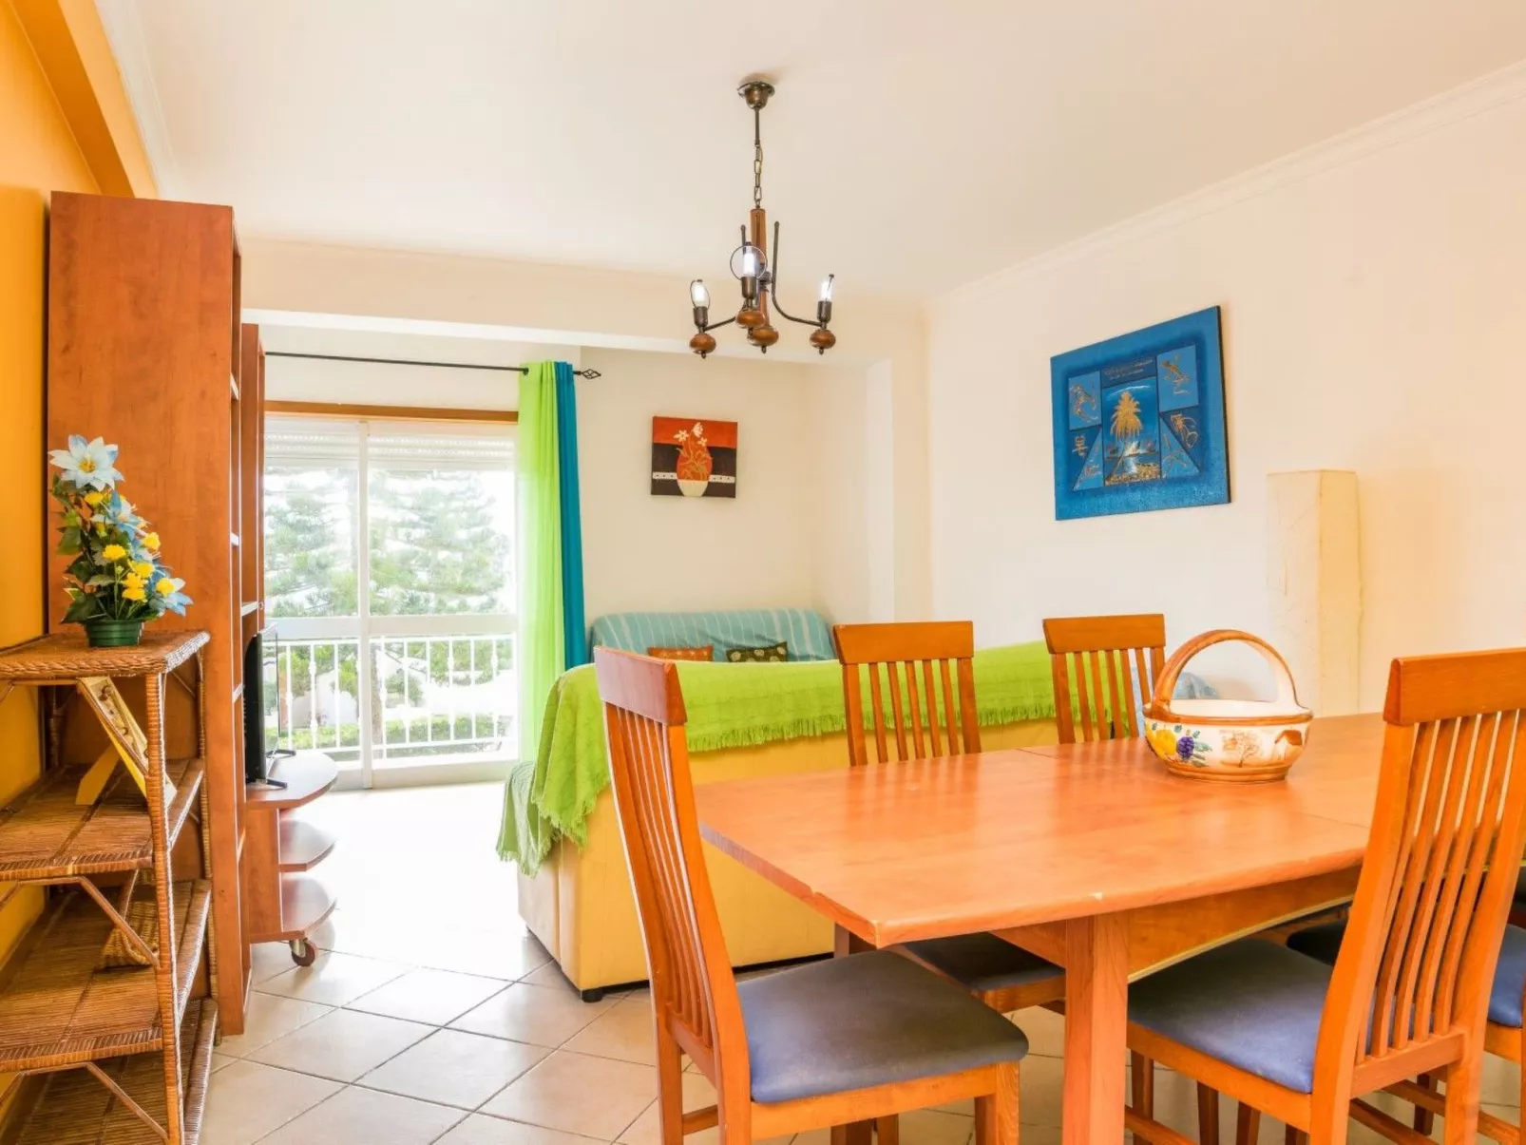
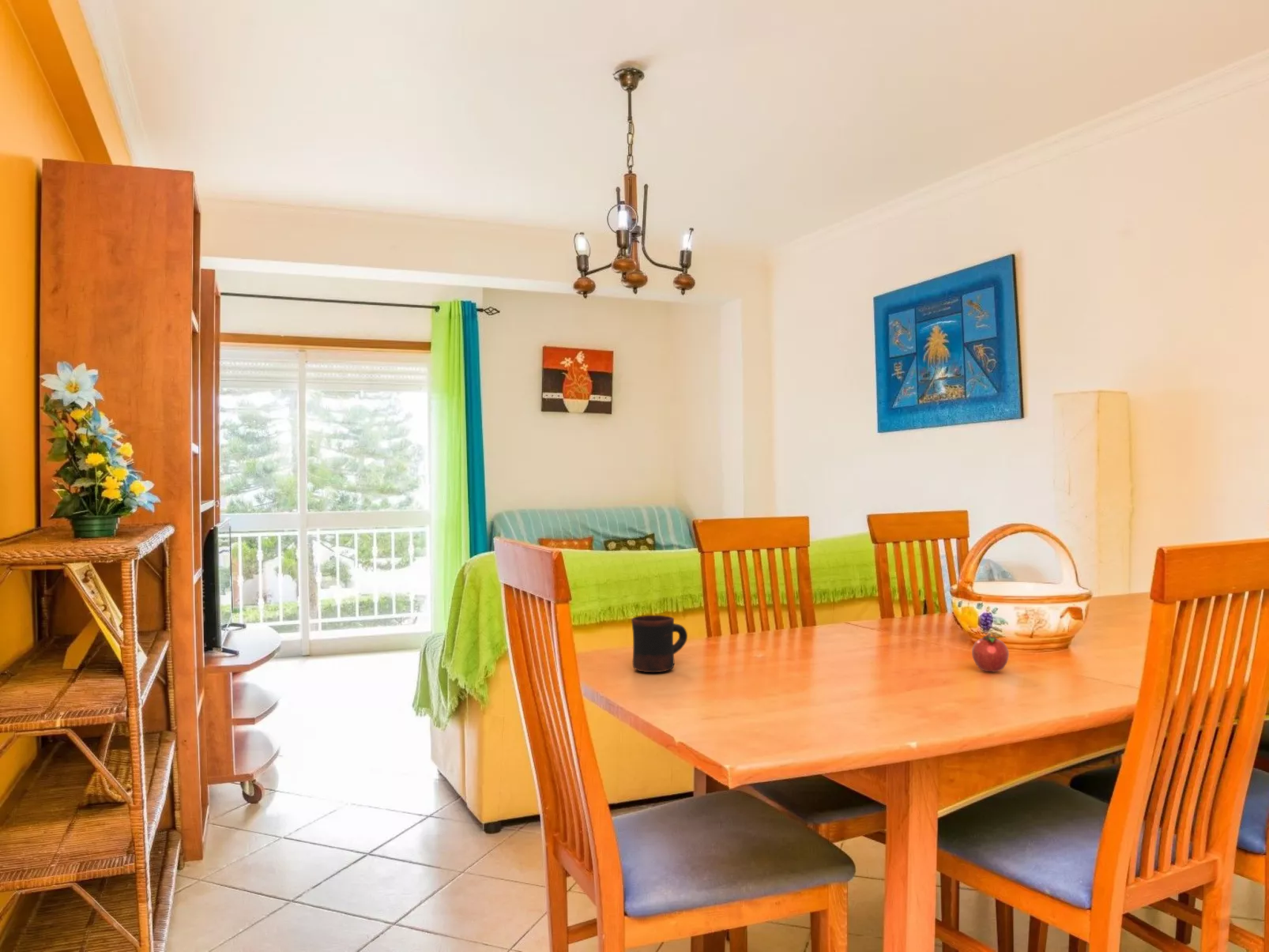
+ mug [631,615,688,673]
+ apple [971,632,1010,672]
